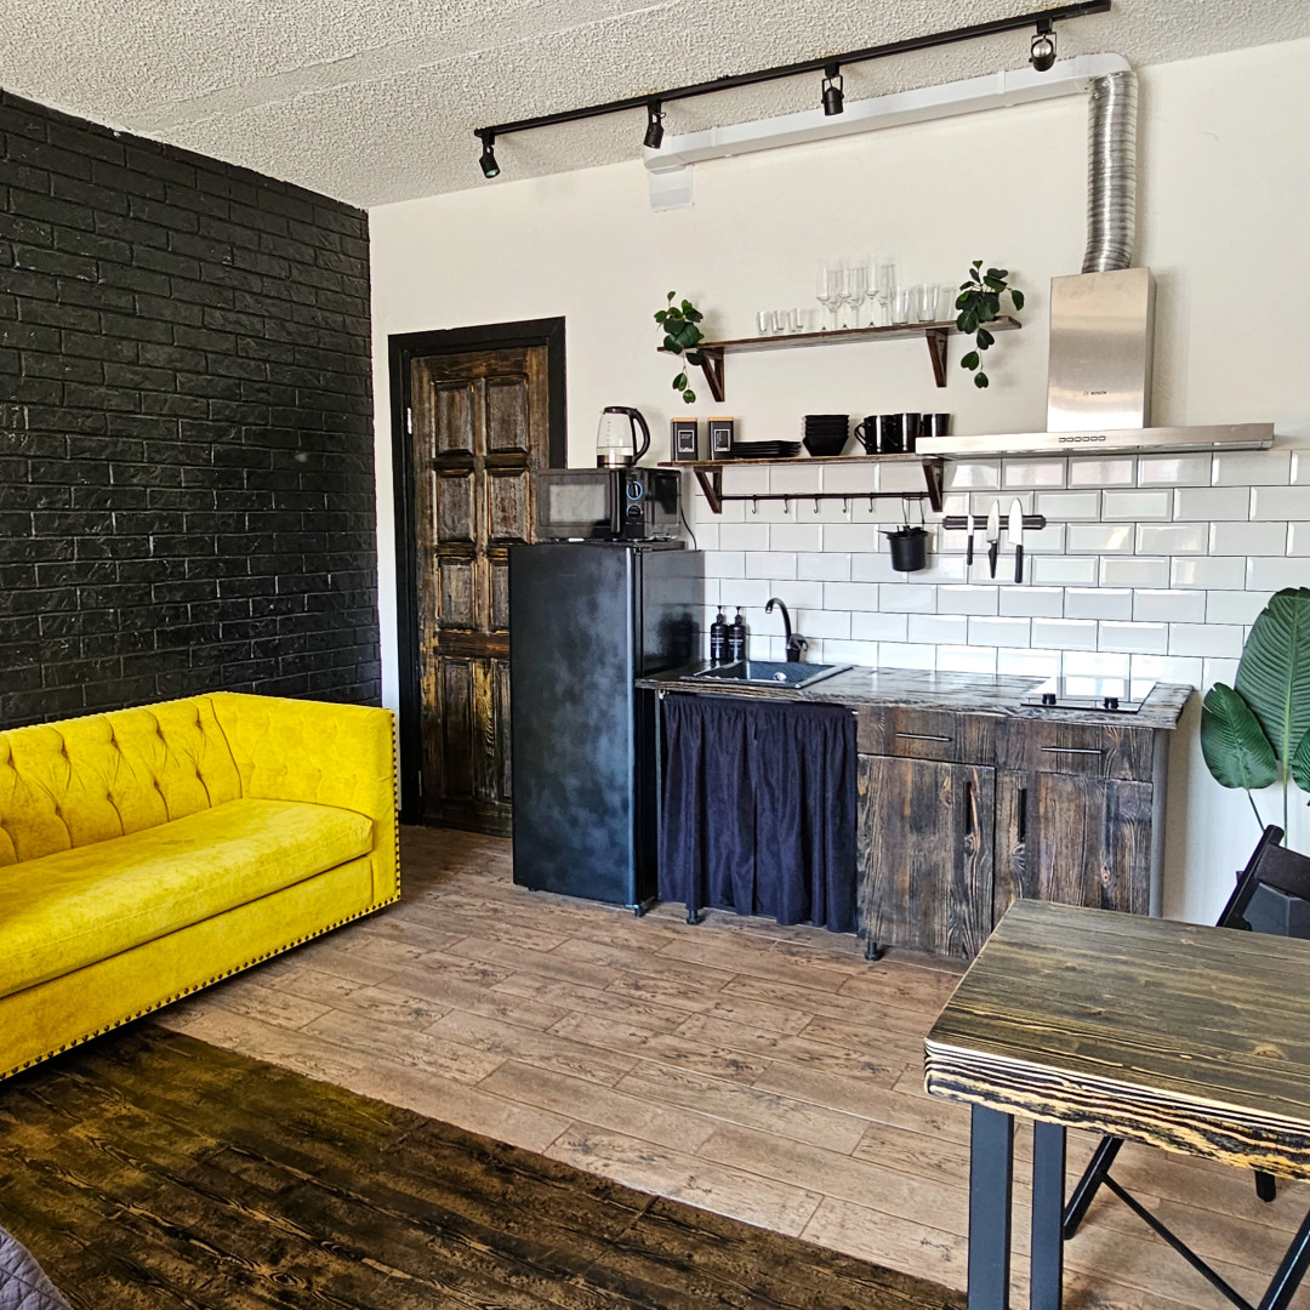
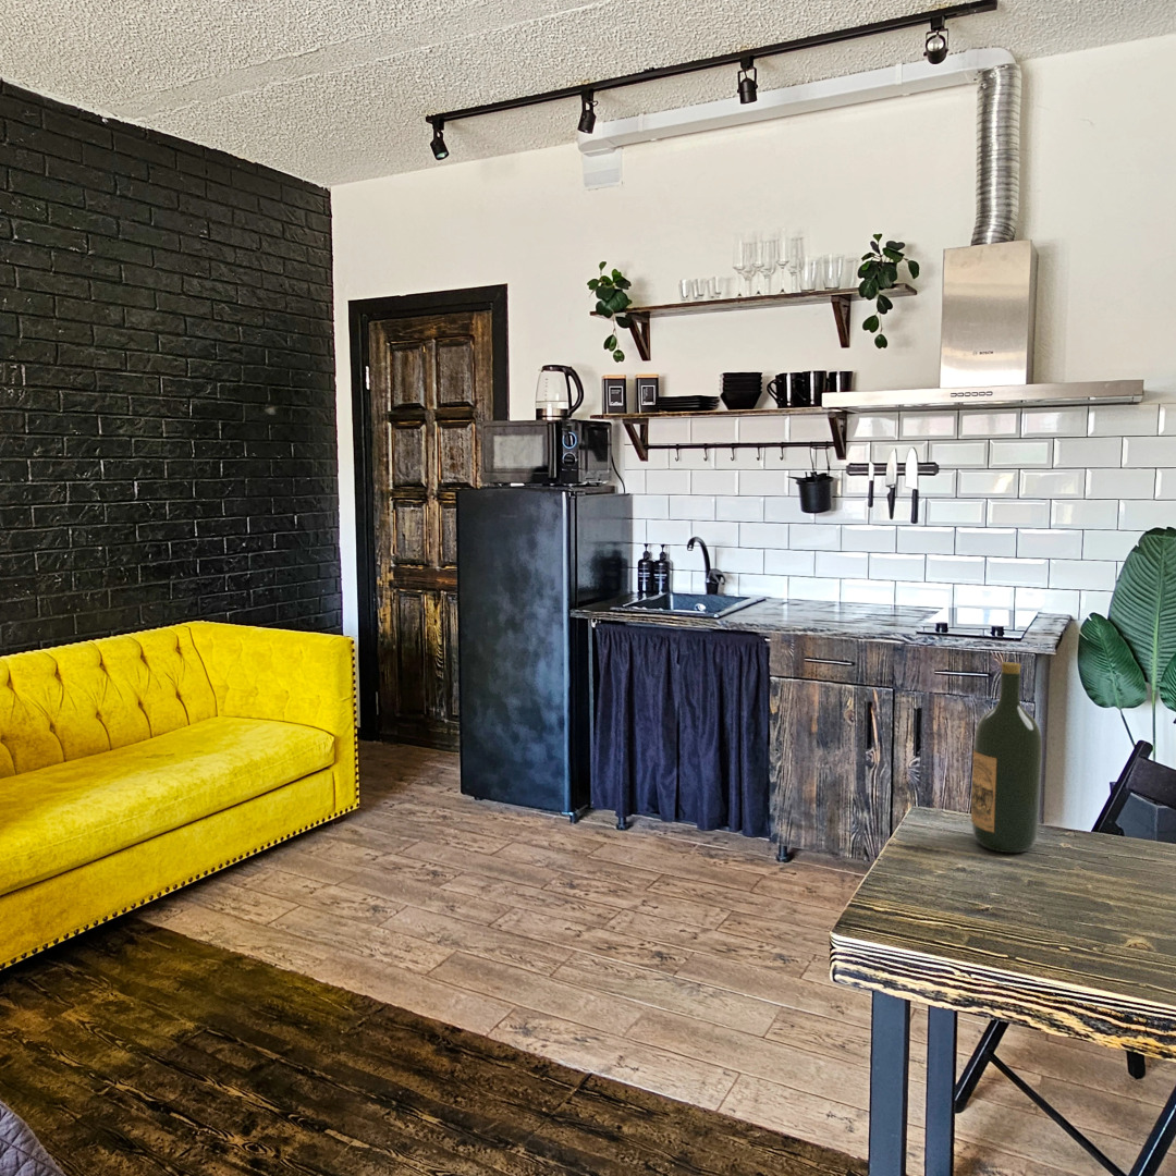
+ wine bottle [970,661,1043,854]
